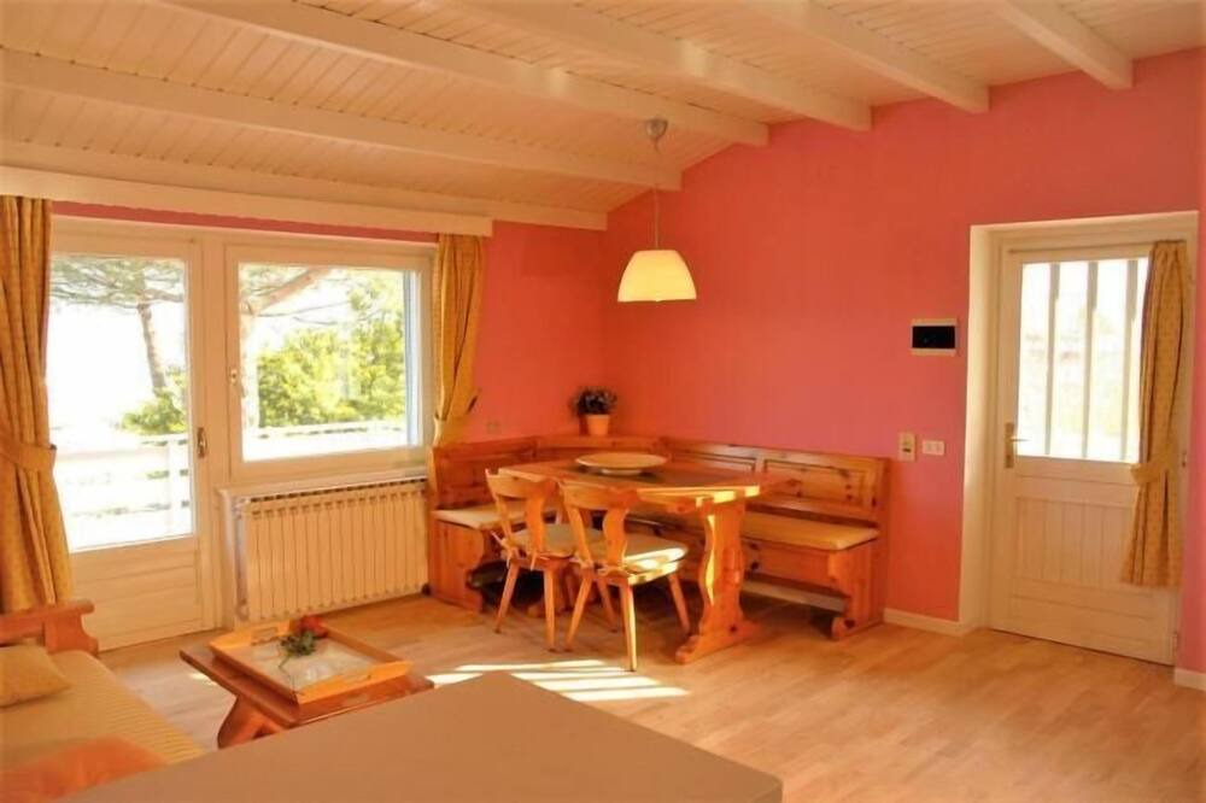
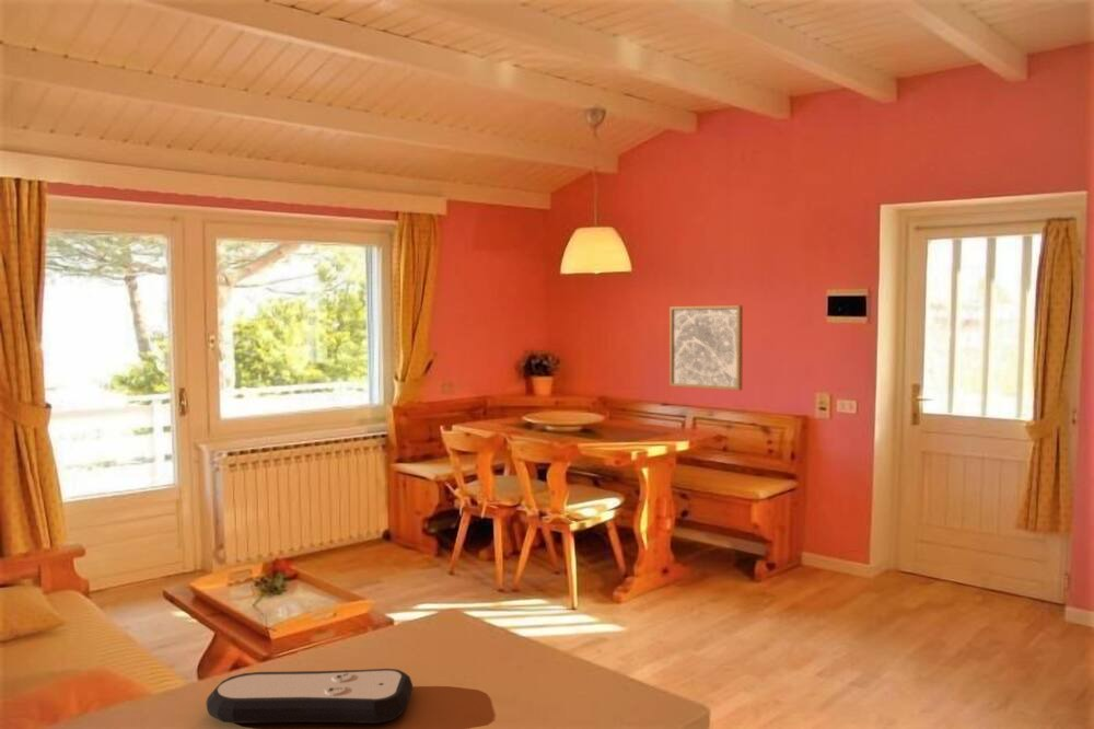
+ wall art [668,304,744,392]
+ remote control [205,668,415,725]
